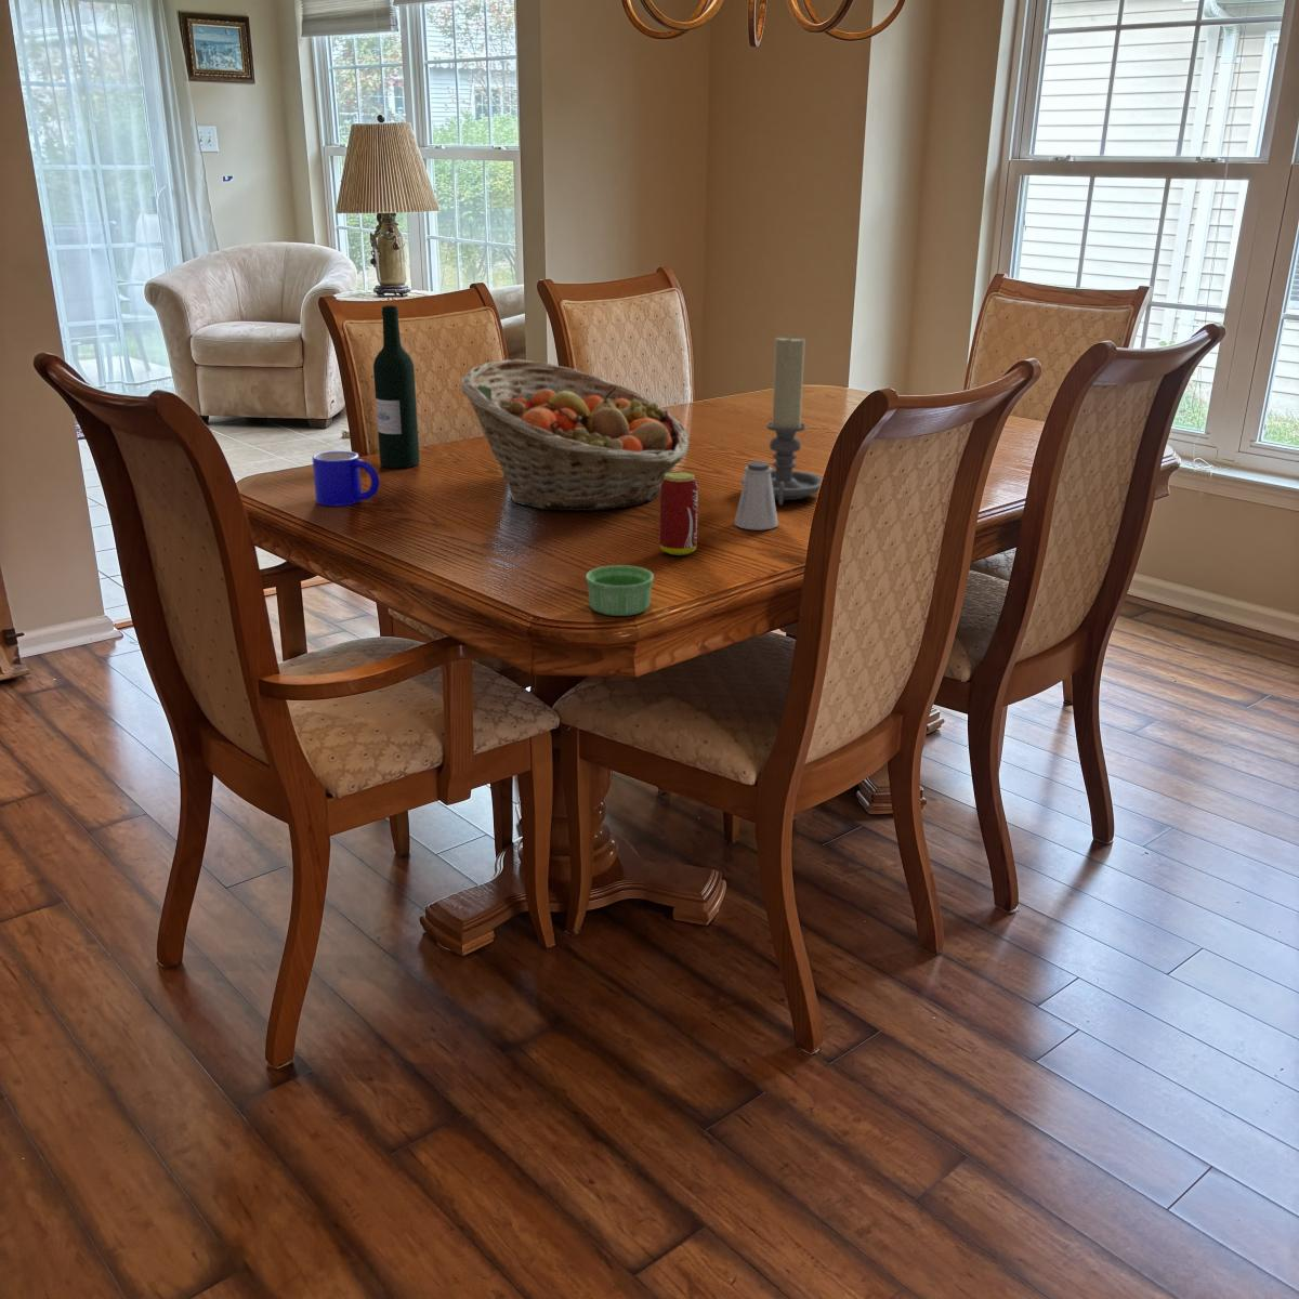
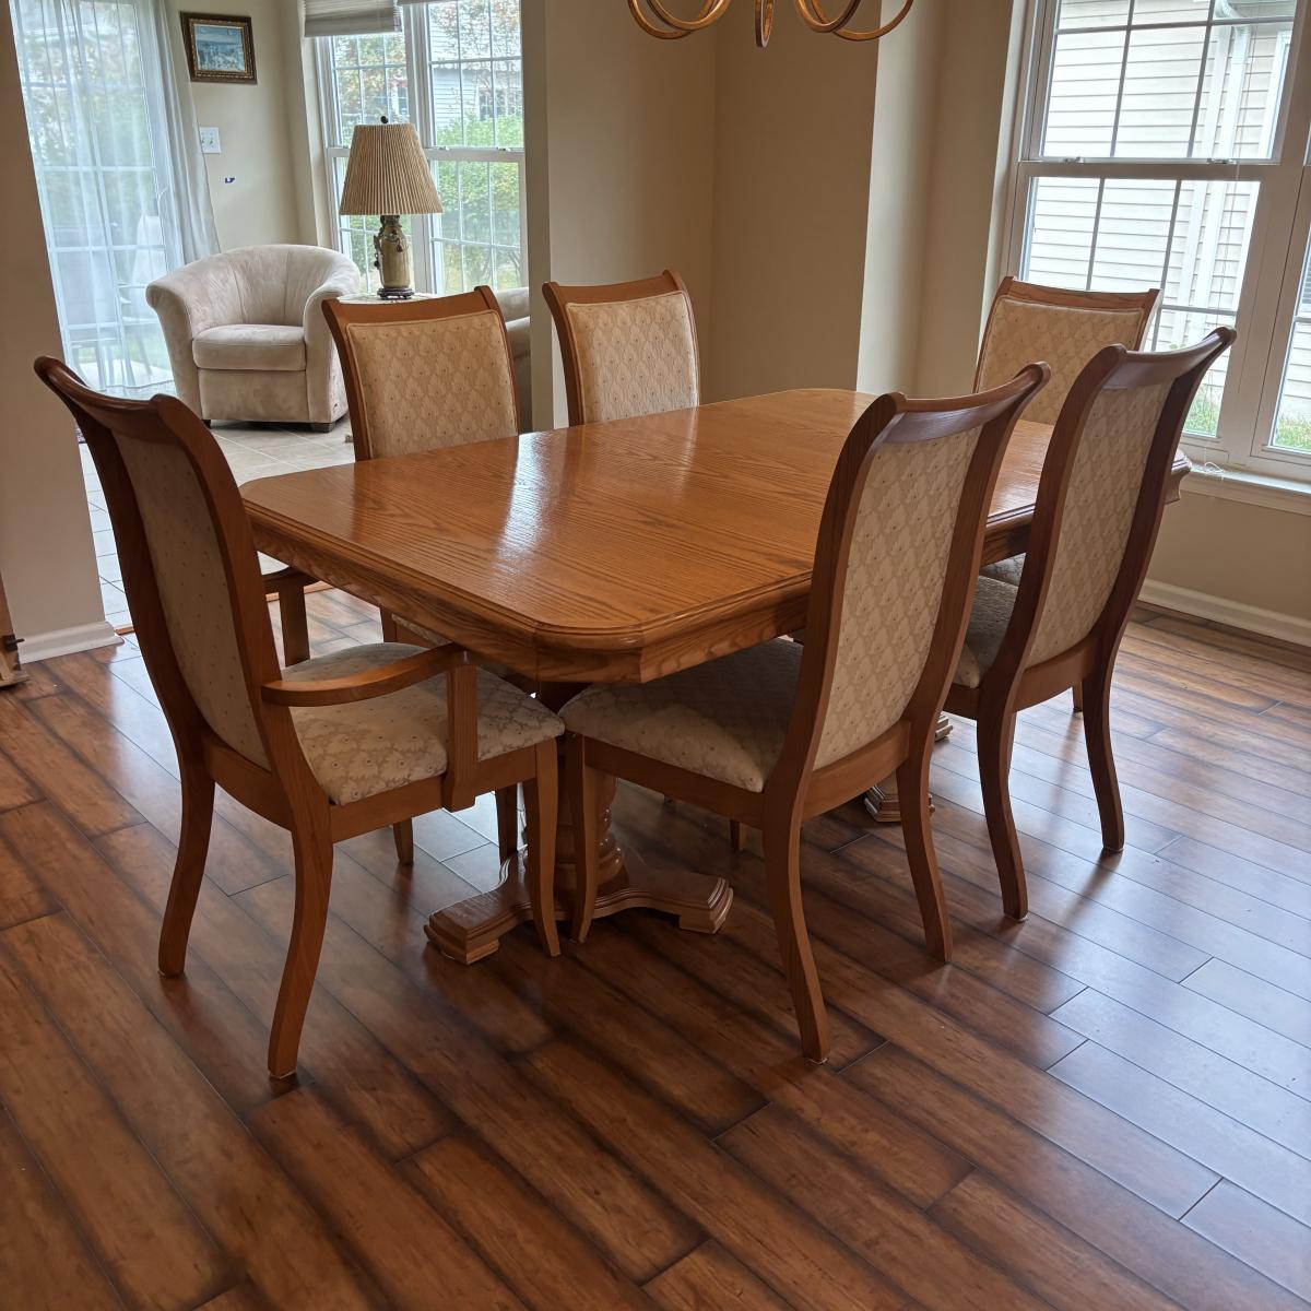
- saltshaker [733,460,779,532]
- mug [310,451,381,508]
- ramekin [584,564,655,617]
- candle holder [740,333,824,507]
- fruit basket [460,358,690,512]
- beverage can [659,471,699,557]
- wine bottle [372,305,421,469]
